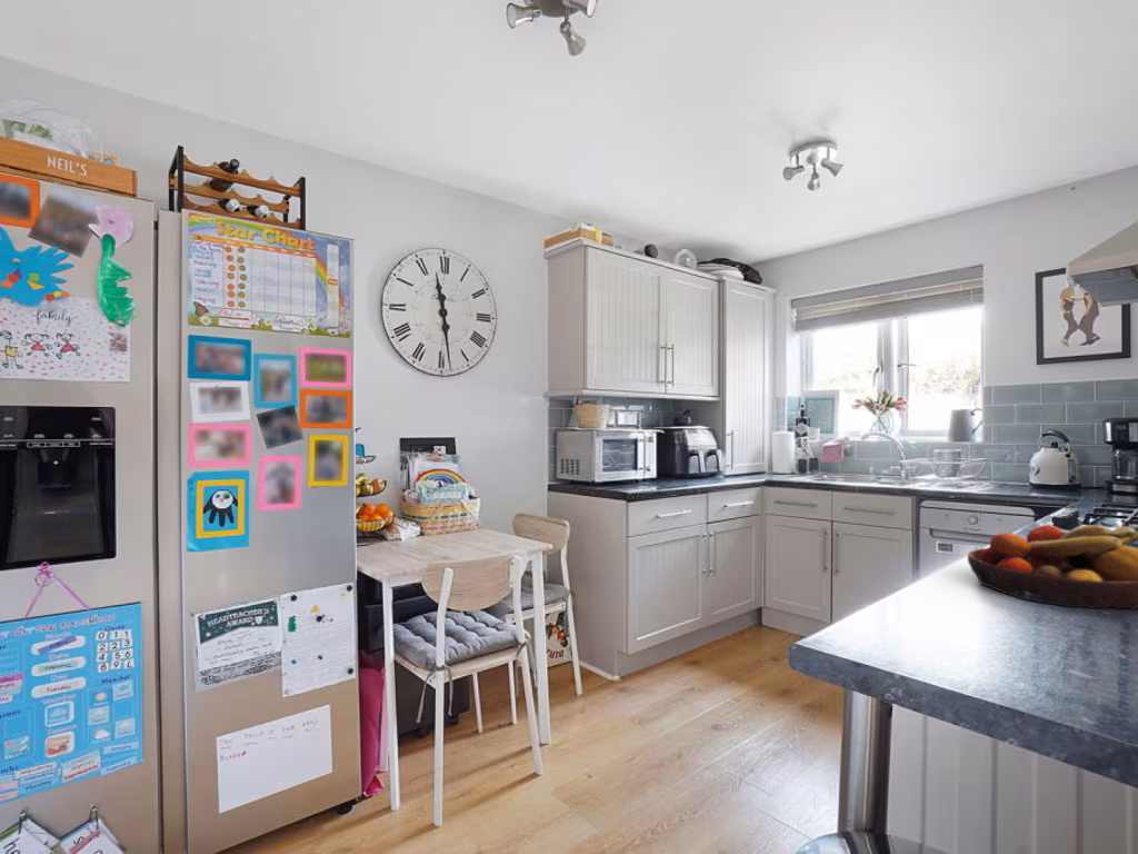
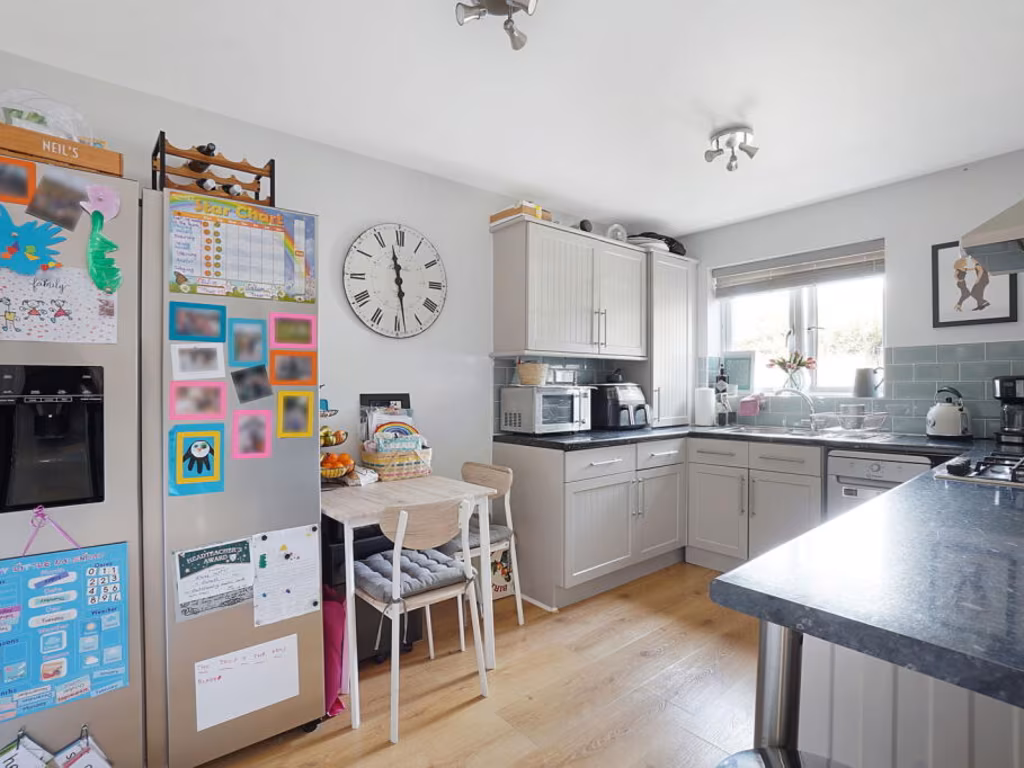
- fruit bowl [967,524,1138,610]
